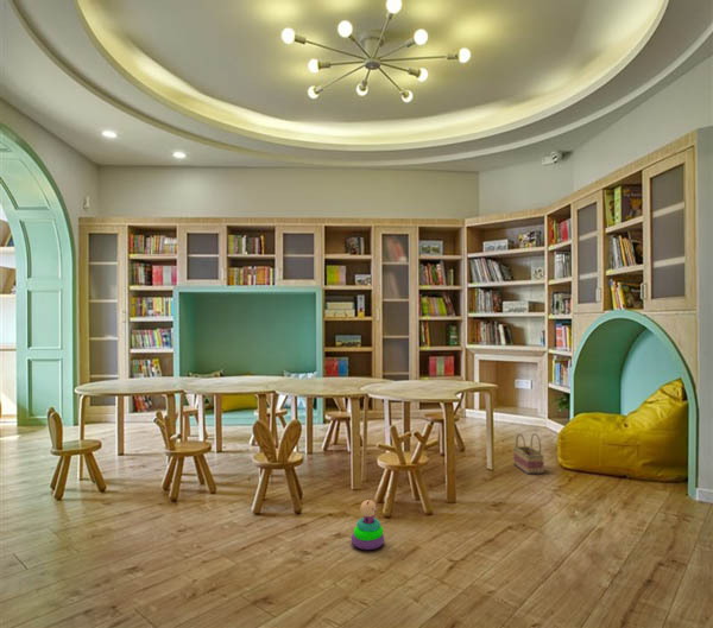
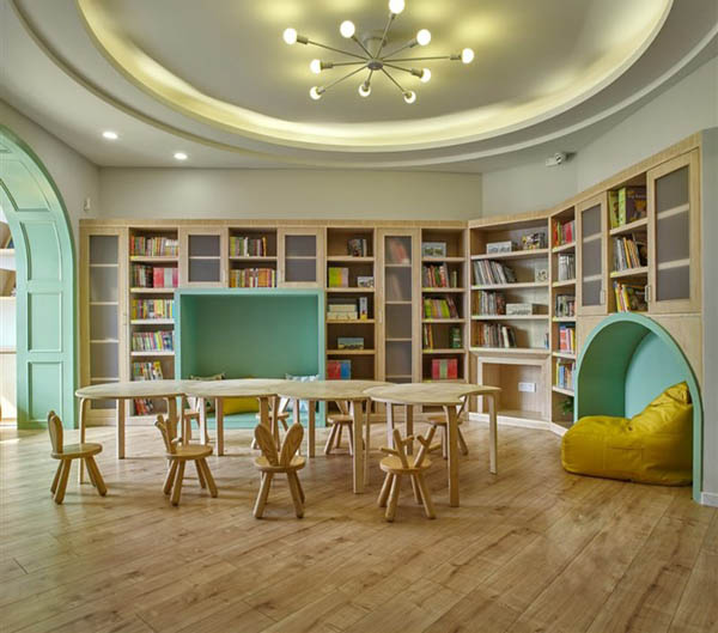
- stacking toy [351,499,385,551]
- basket [512,432,545,475]
